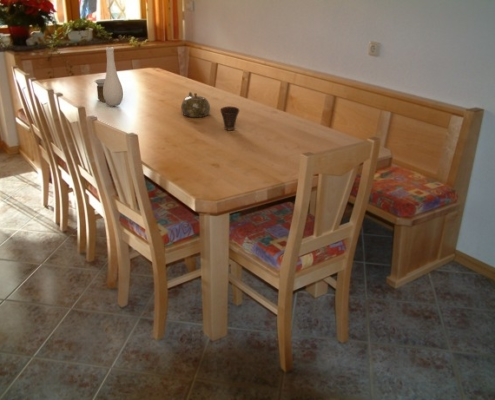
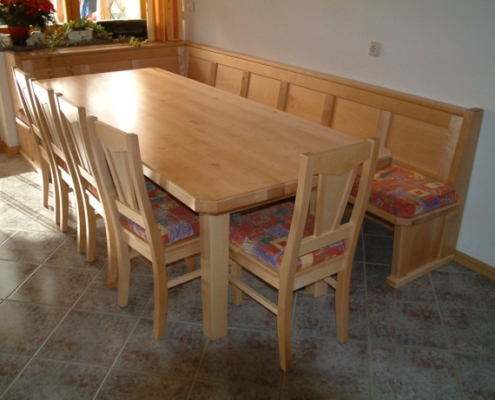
- teapot [180,91,211,118]
- cup [219,105,240,131]
- vase [93,46,124,107]
